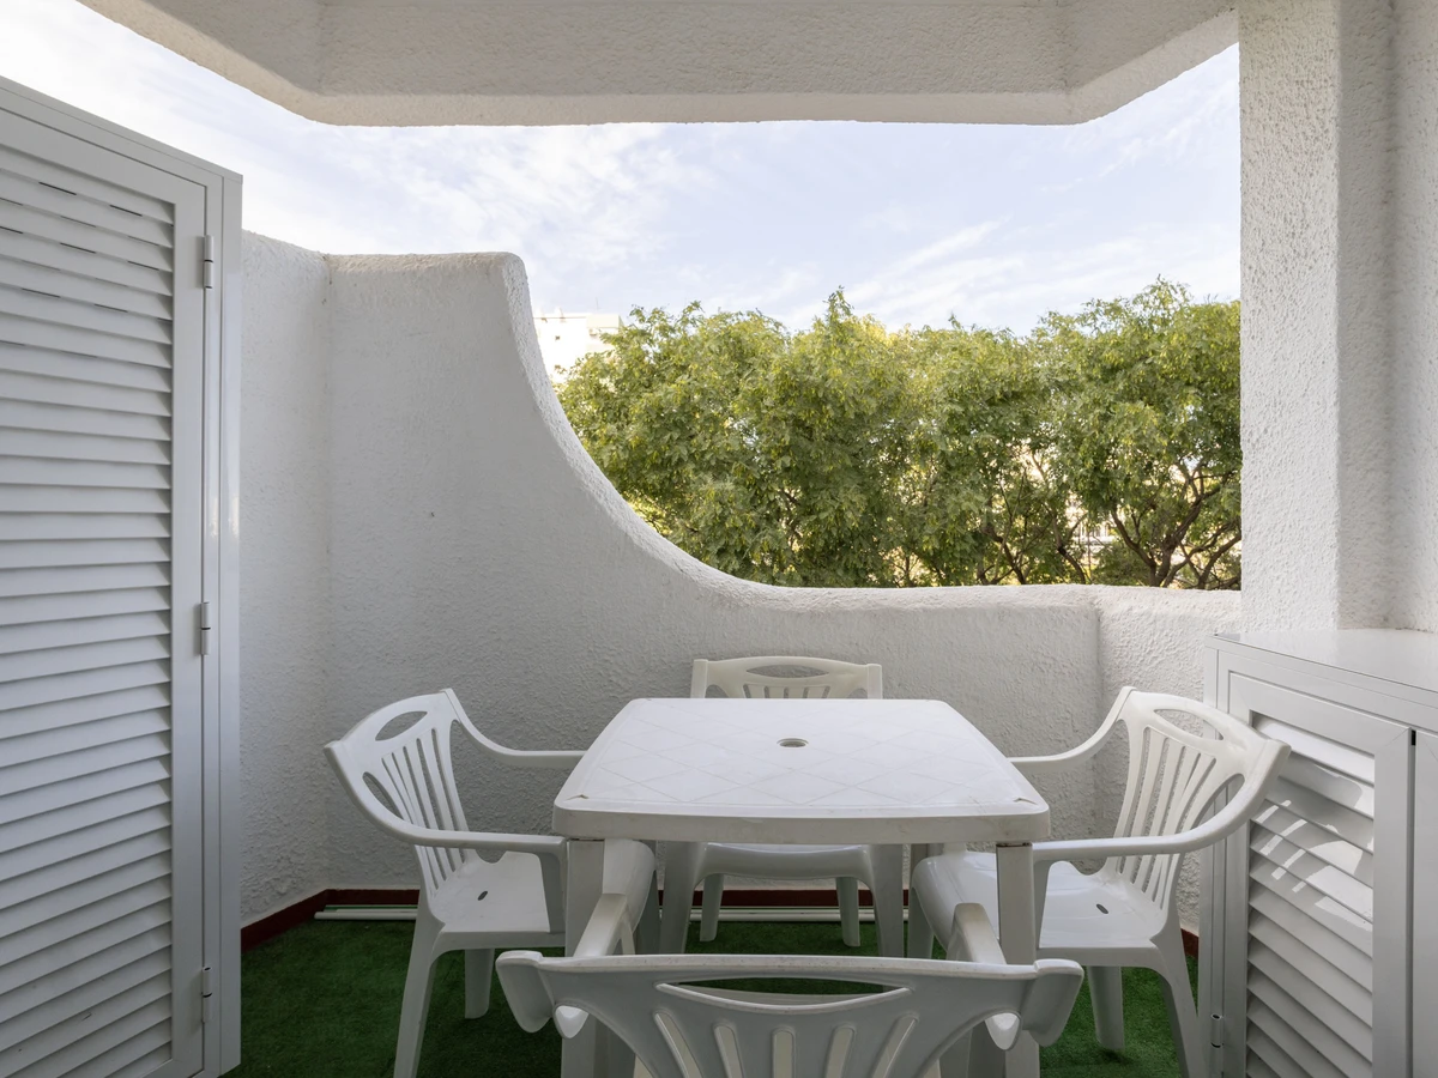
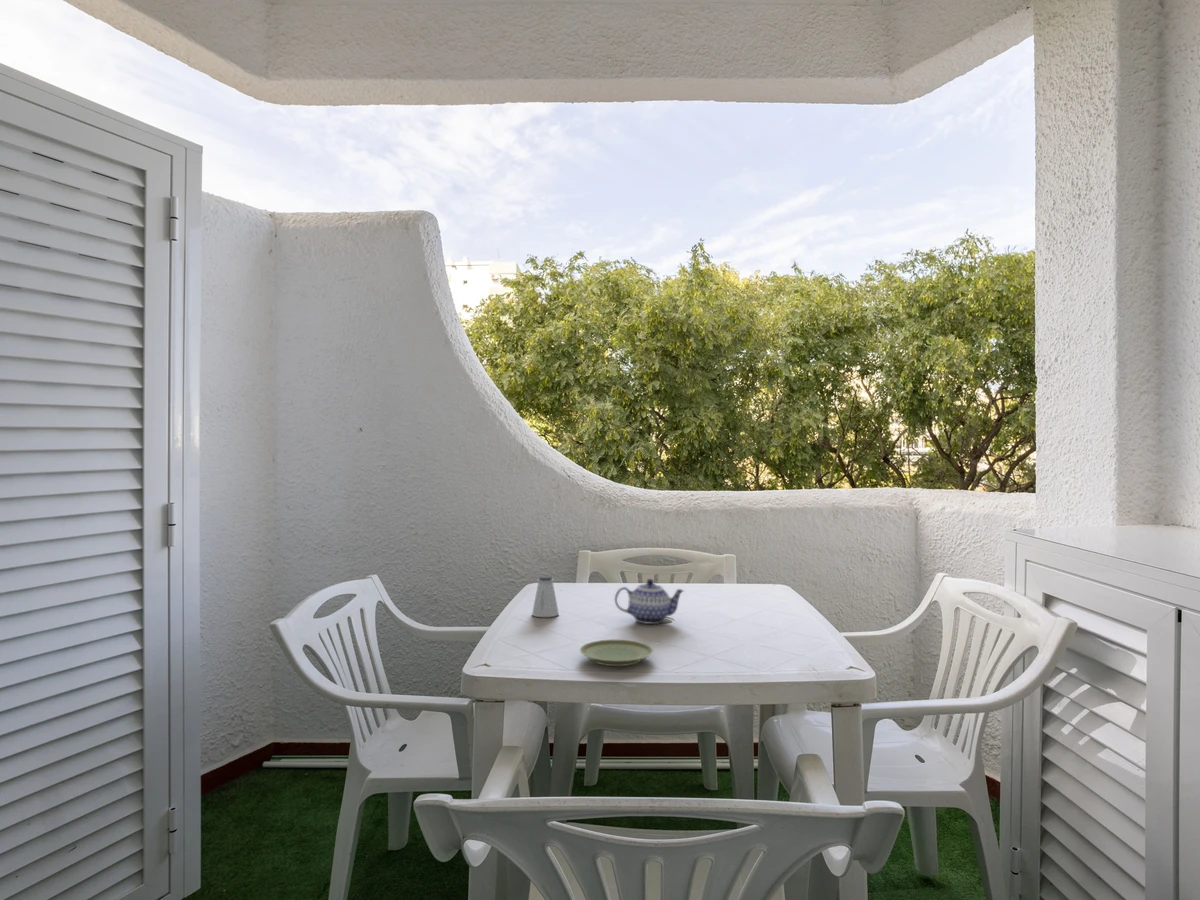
+ saltshaker [531,575,560,618]
+ plate [579,639,655,667]
+ teapot [614,578,685,625]
